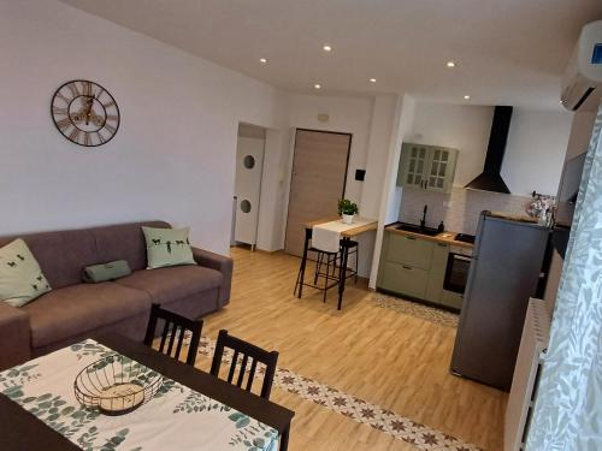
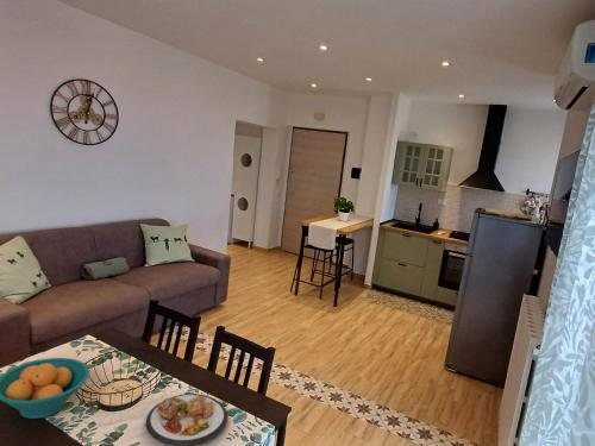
+ plate [145,392,228,446]
+ fruit bowl [0,357,90,420]
